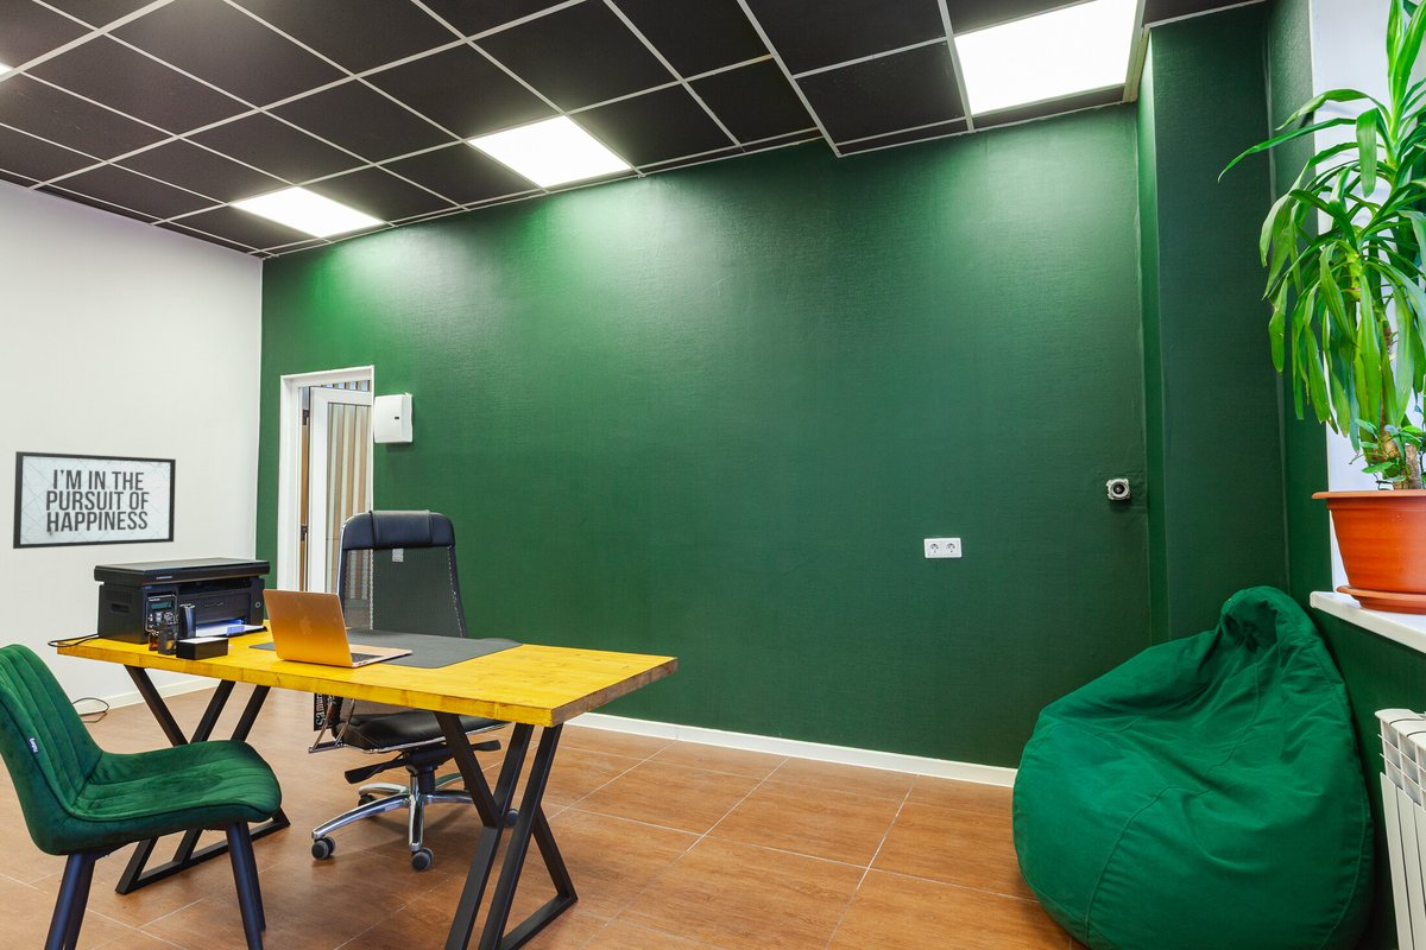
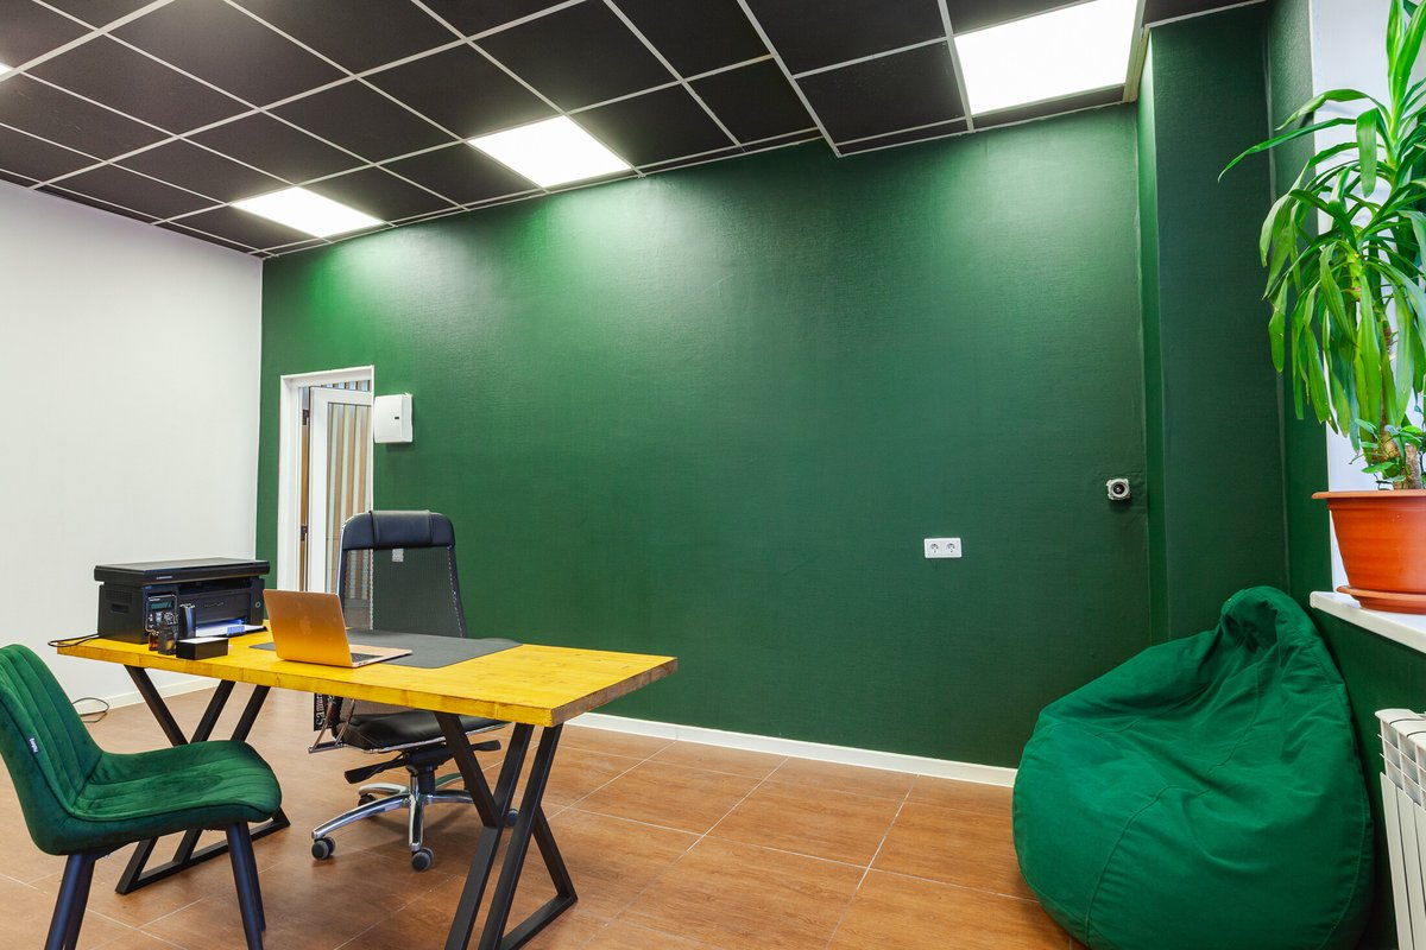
- mirror [12,450,177,550]
